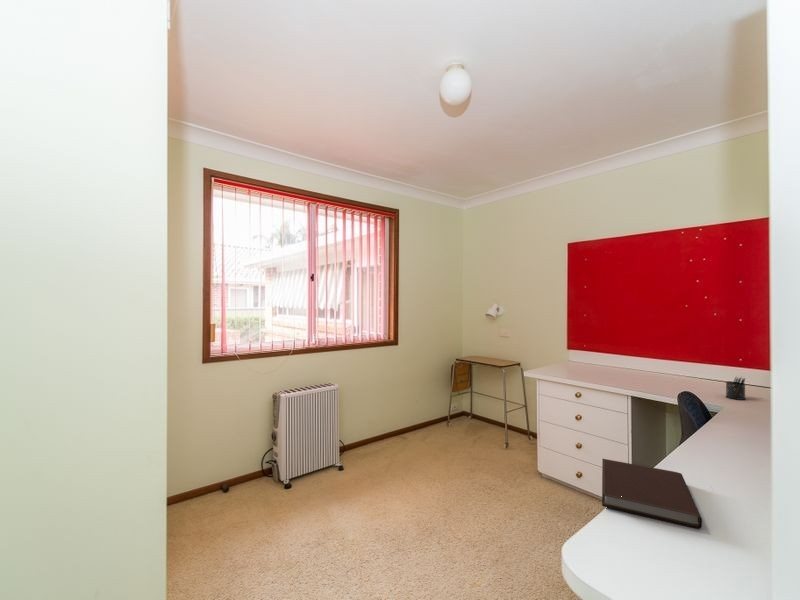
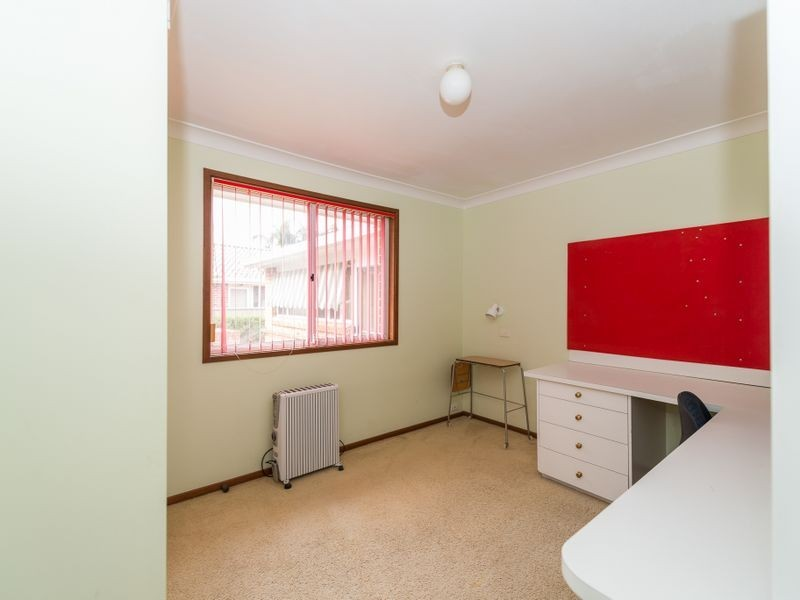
- pen holder [724,375,747,401]
- notebook [601,458,703,529]
